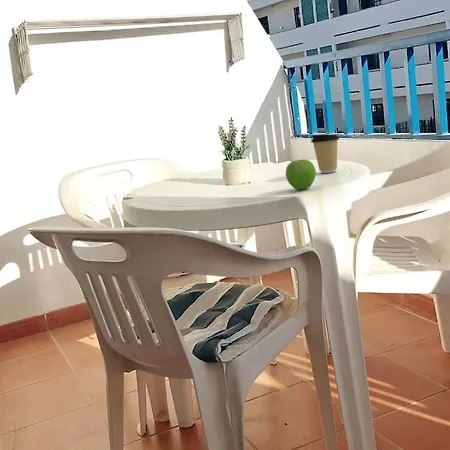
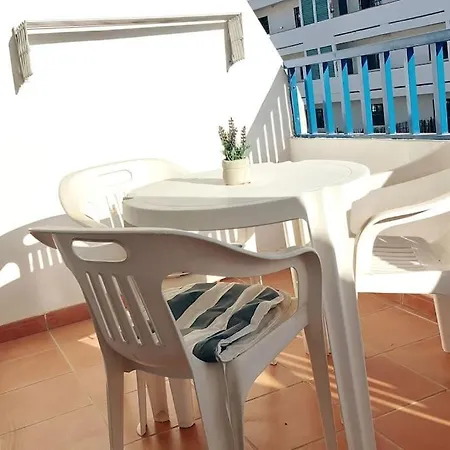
- coffee cup [310,133,340,174]
- fruit [285,159,317,191]
